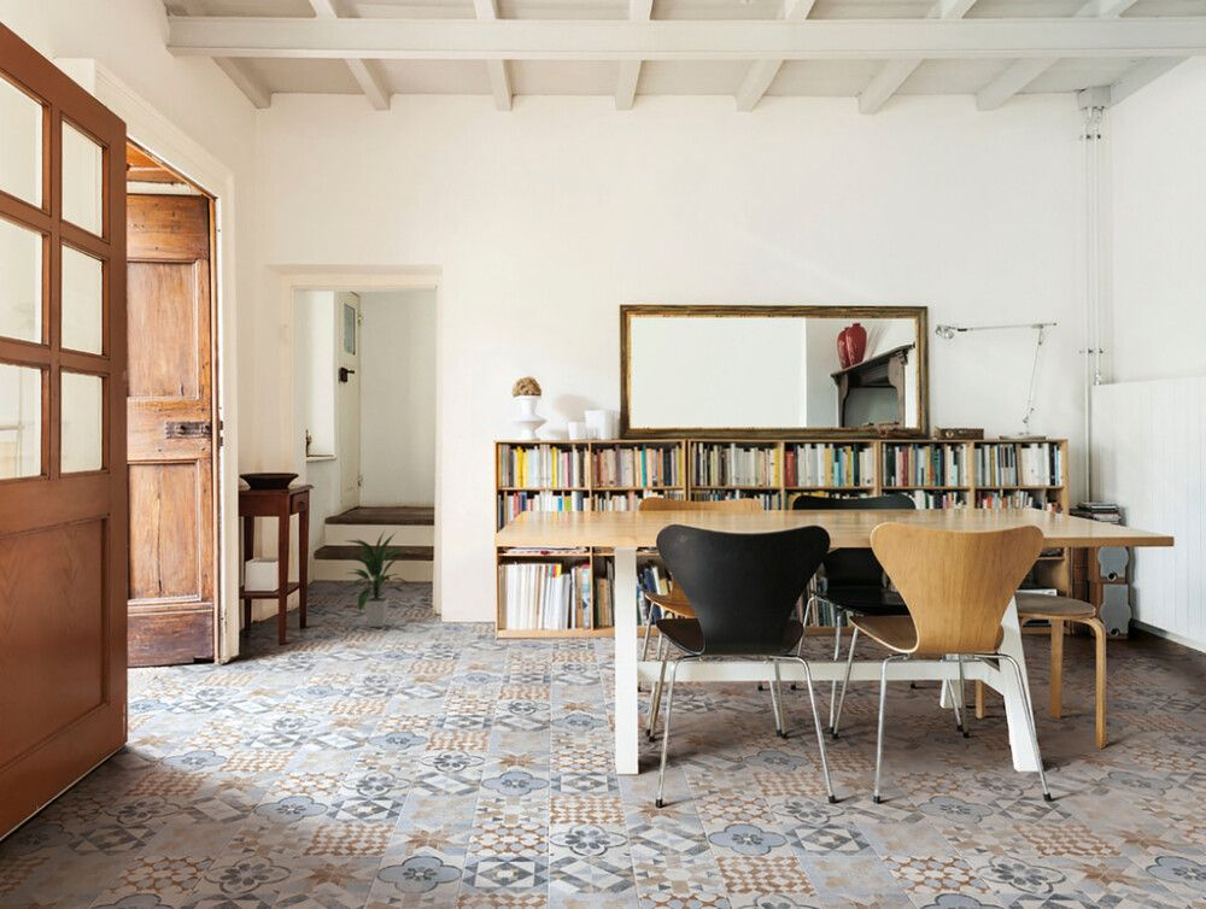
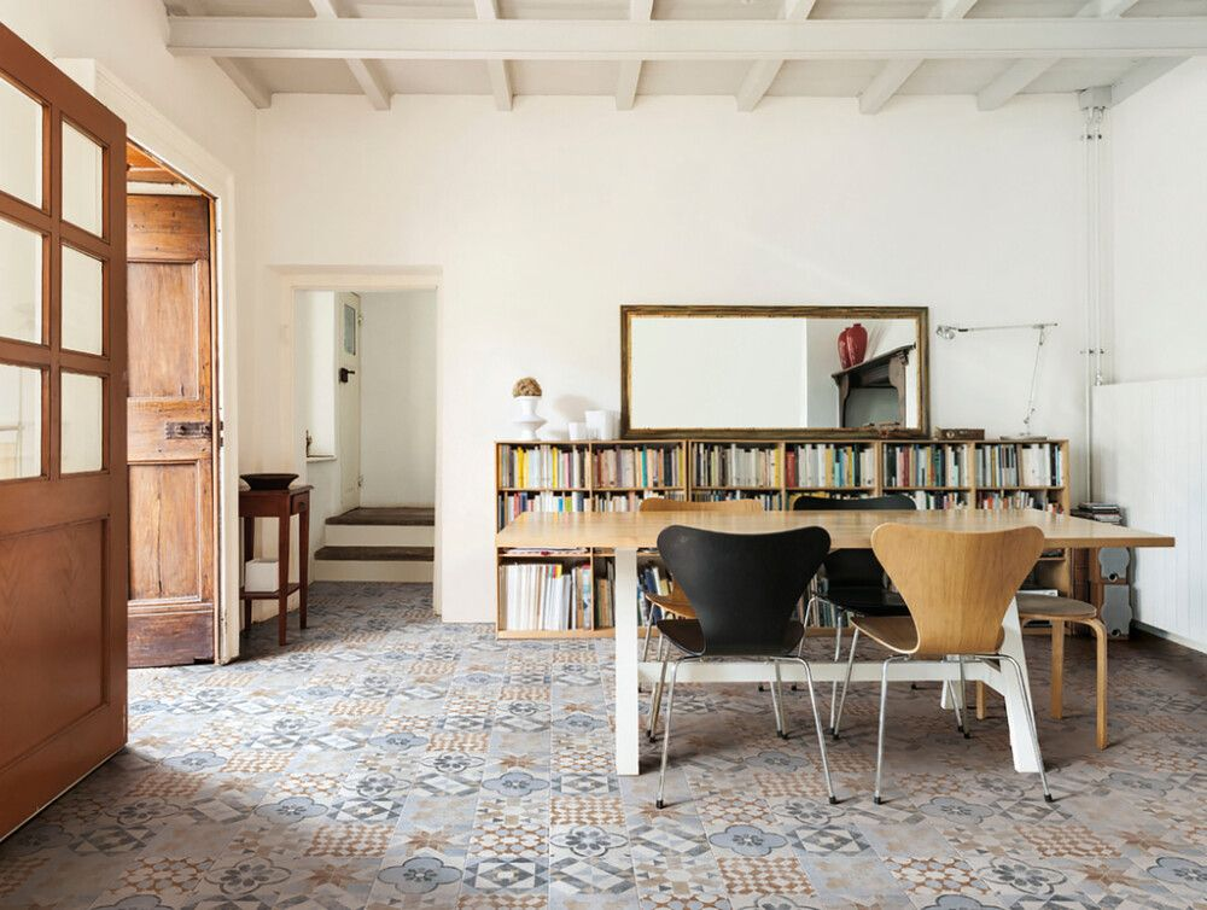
- indoor plant [344,529,411,628]
